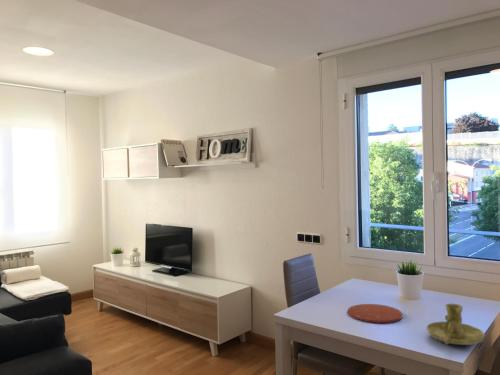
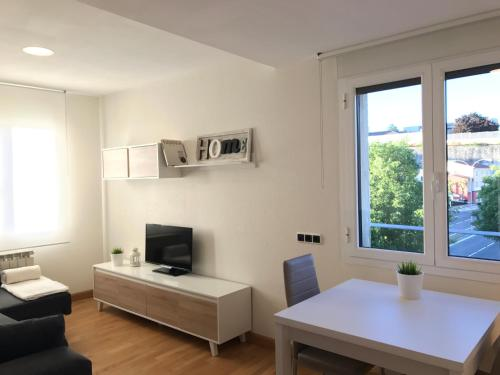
- plate [347,303,403,324]
- candle holder [426,303,485,346]
